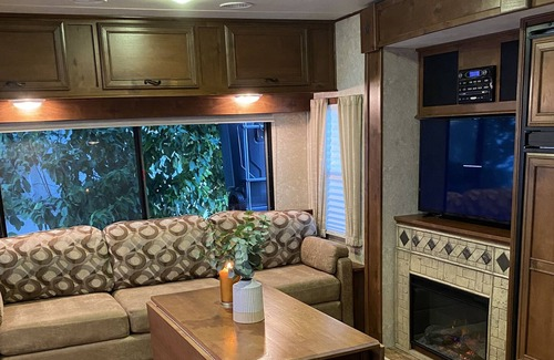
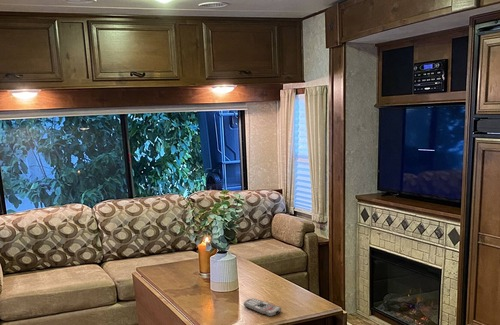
+ remote control [243,298,282,318]
